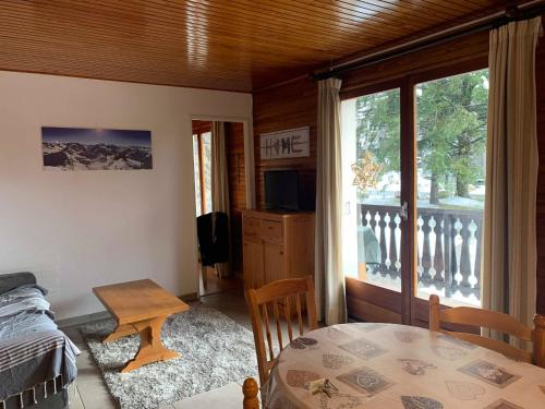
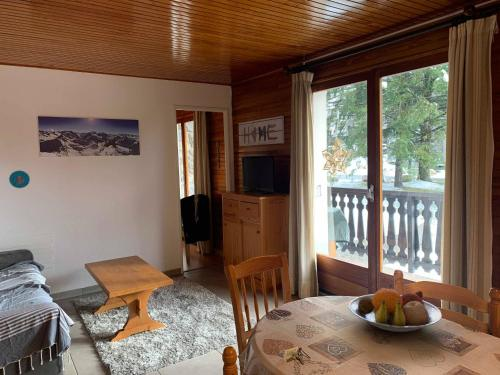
+ fruit bowl [348,284,443,333]
+ button [8,170,31,189]
